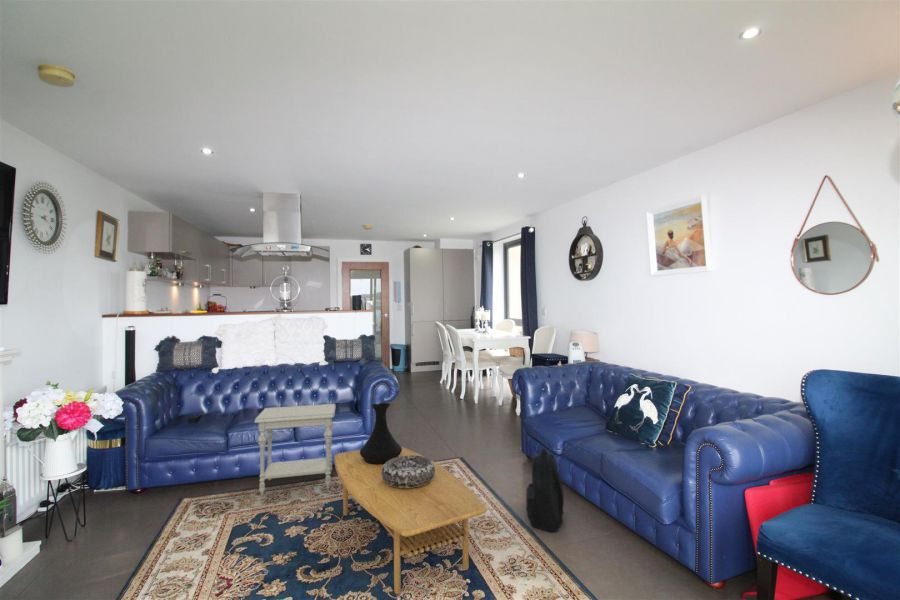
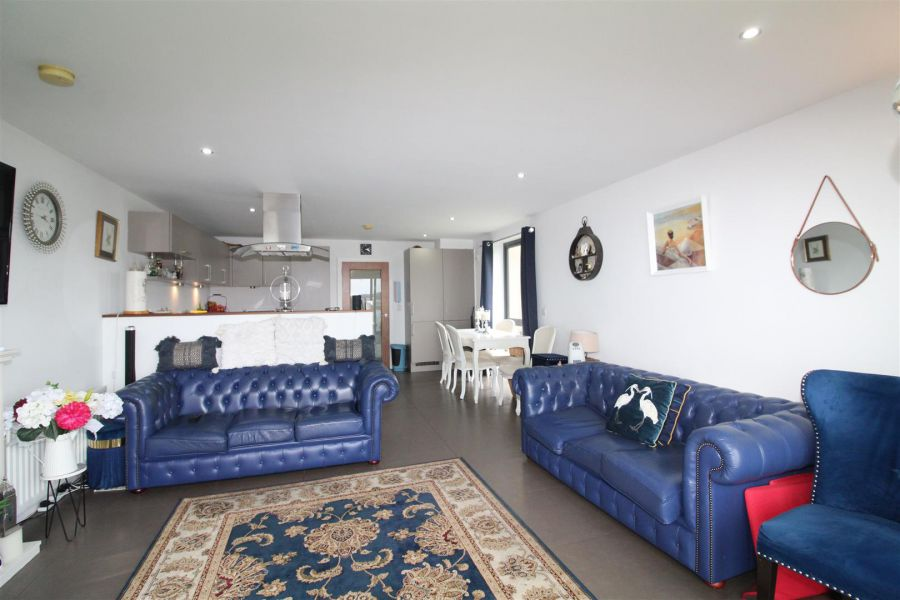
- side table [253,403,337,497]
- backpack [525,447,565,533]
- decorative bowl [382,455,435,488]
- vase [360,402,402,465]
- coffee table [333,446,488,595]
